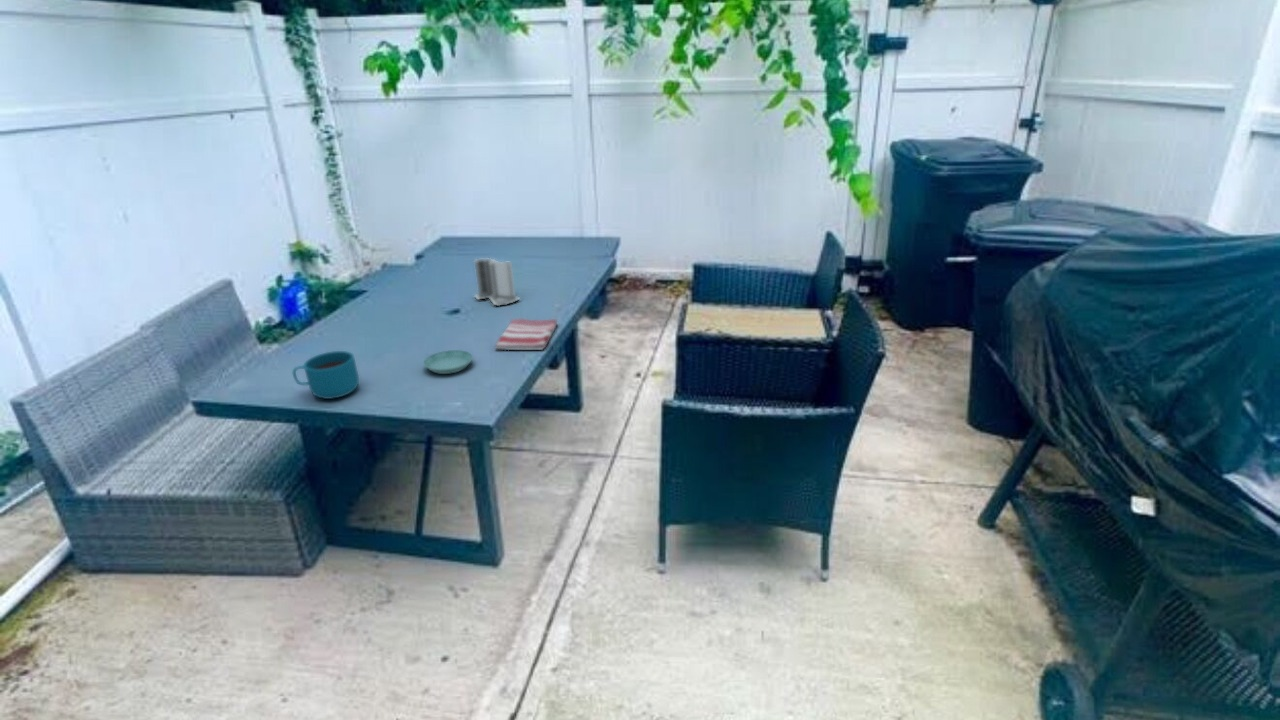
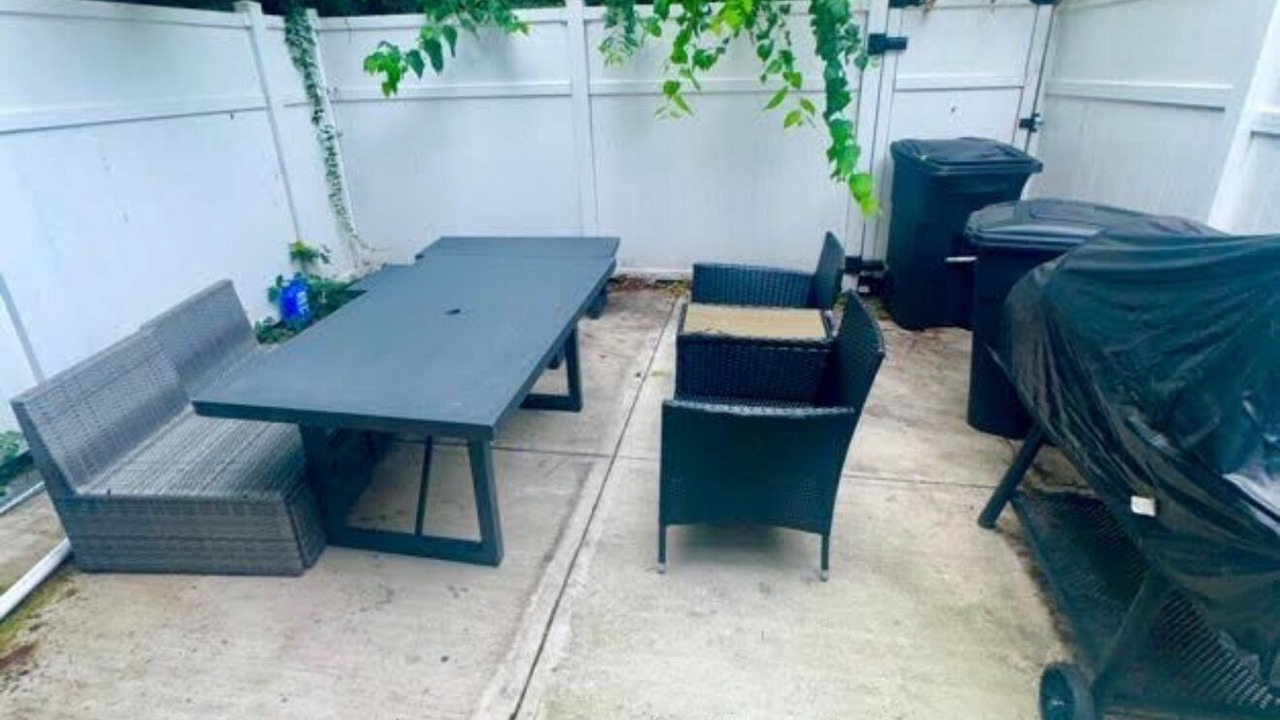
- saucer [422,349,474,375]
- architectural model [473,257,521,307]
- cup [292,350,360,400]
- dish towel [494,318,558,351]
